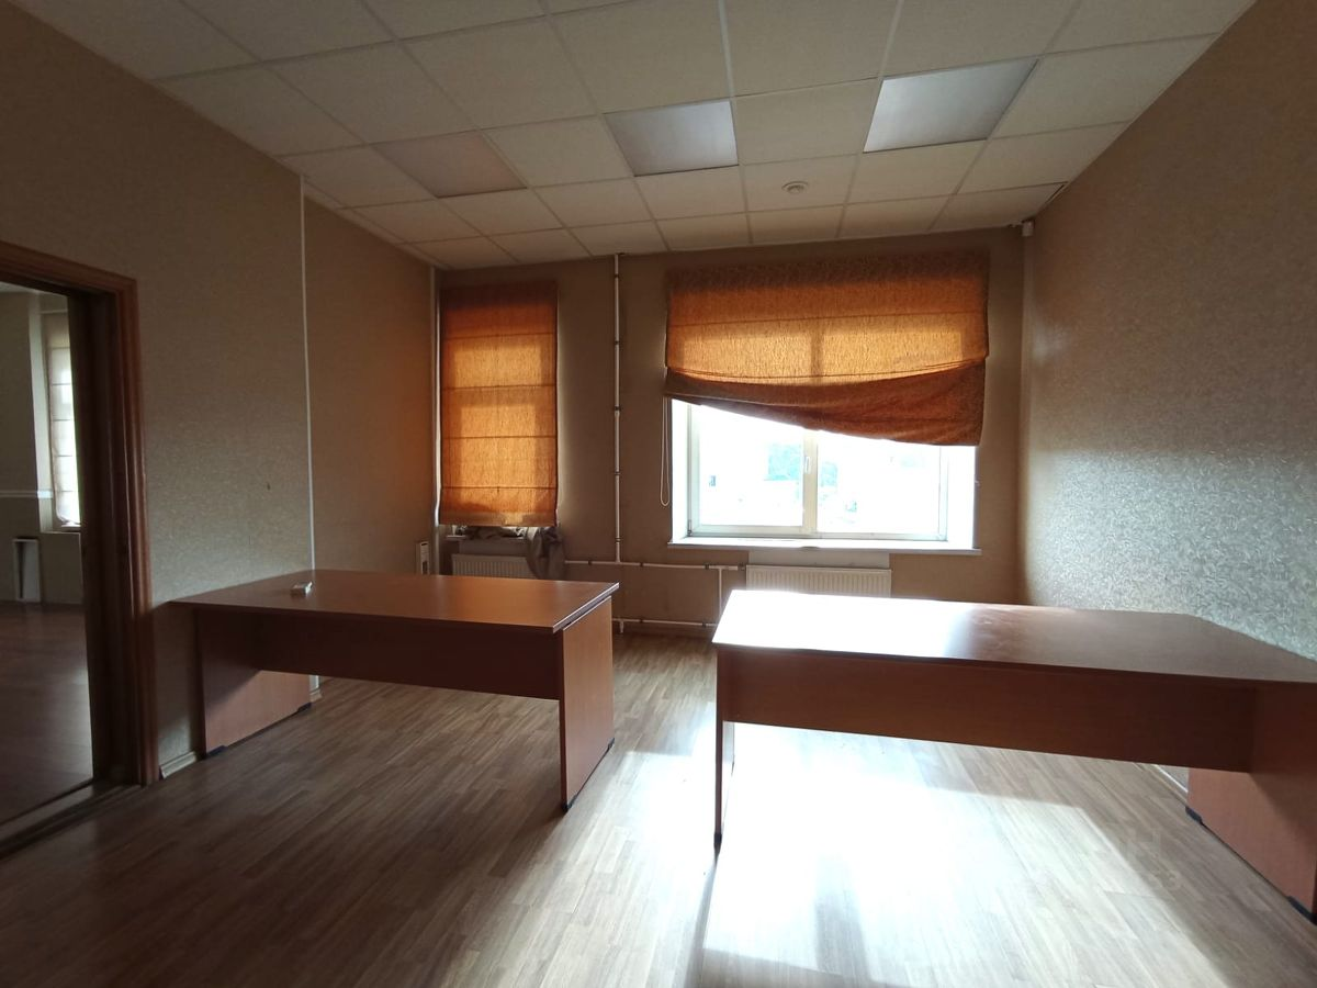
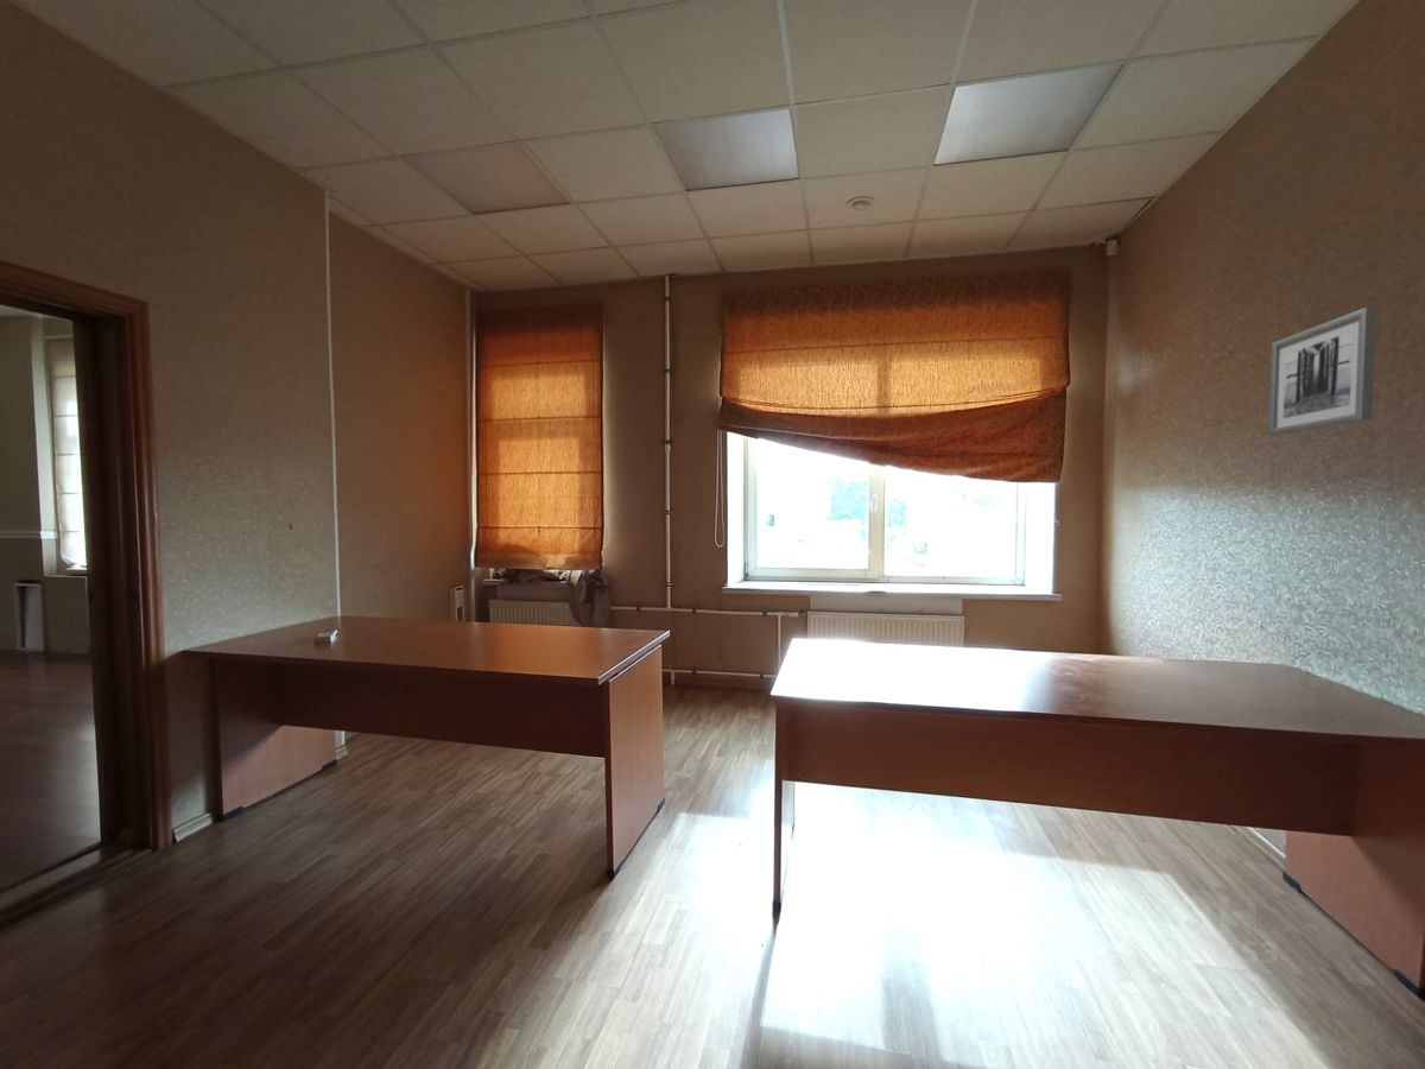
+ wall art [1267,305,1378,437]
